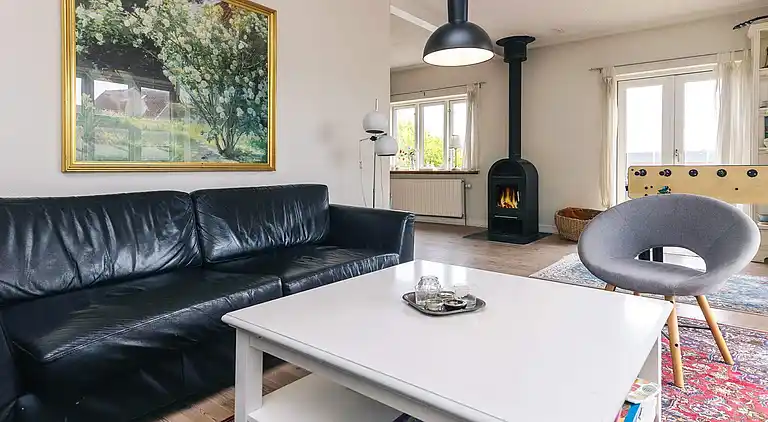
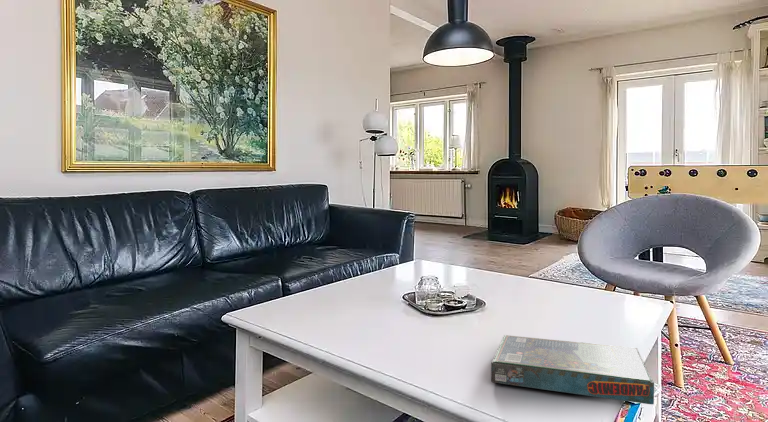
+ board game [490,334,655,405]
